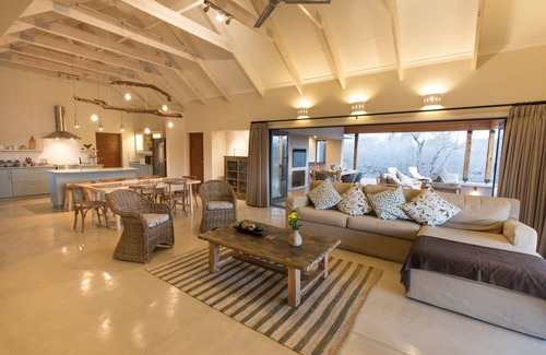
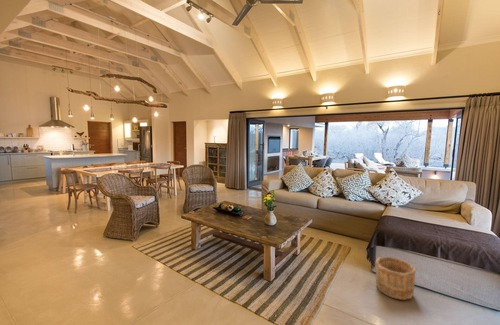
+ wooden bucket [374,256,417,301]
